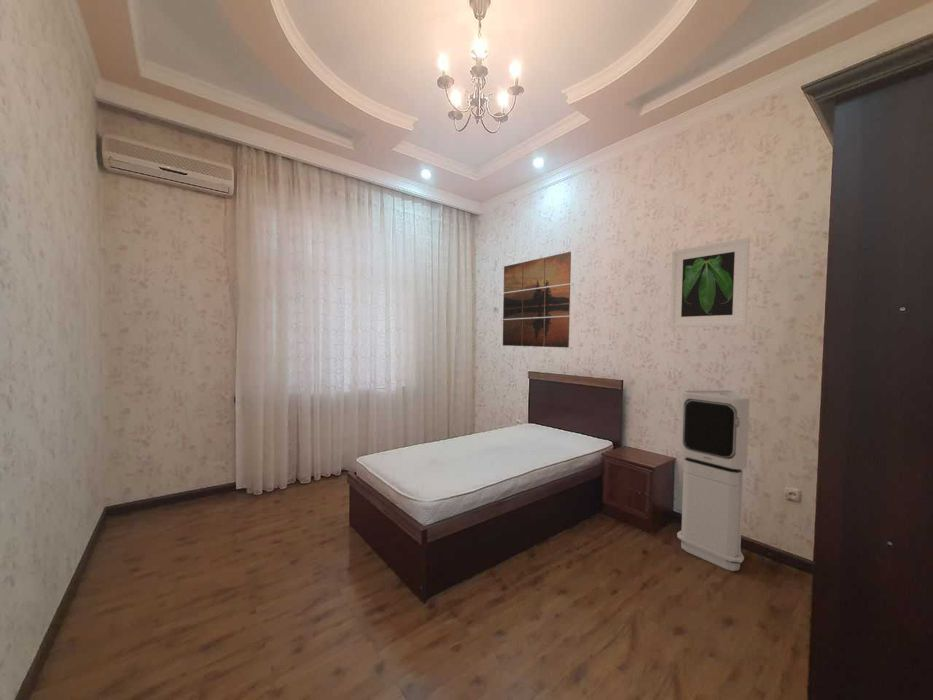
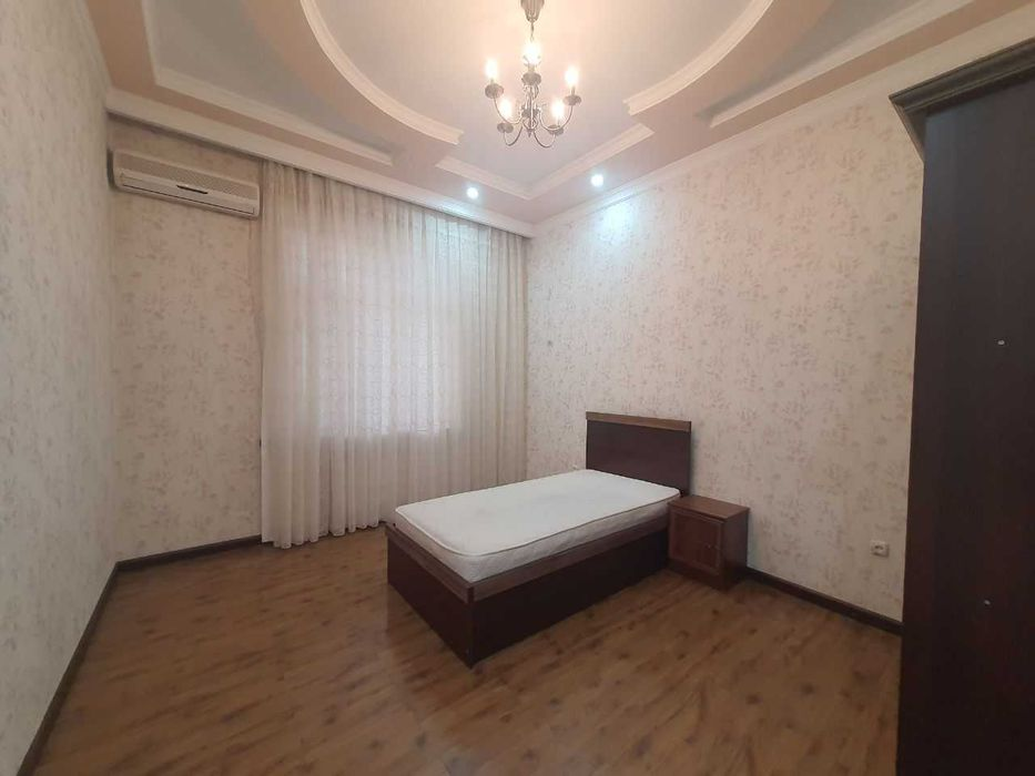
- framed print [669,237,751,328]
- wall art [502,251,572,349]
- air purifier [676,390,751,572]
